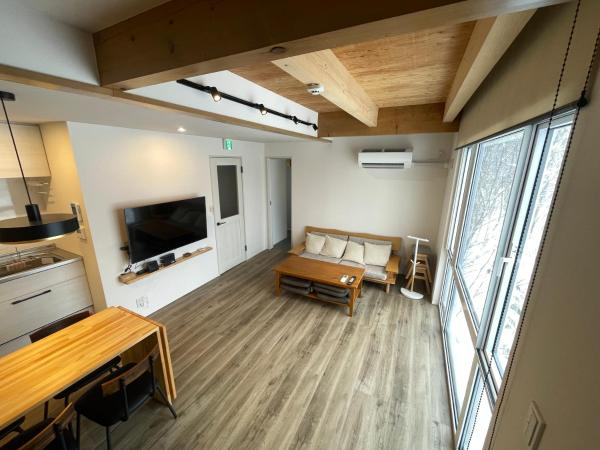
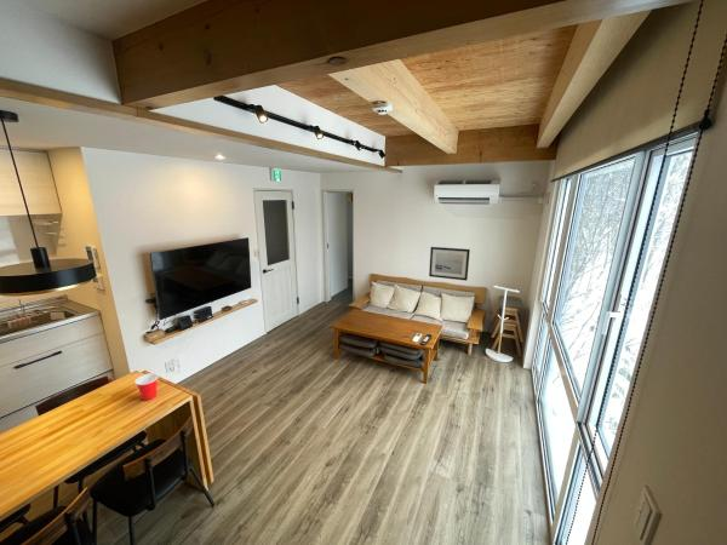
+ wall art [428,246,471,282]
+ cup [133,372,160,401]
